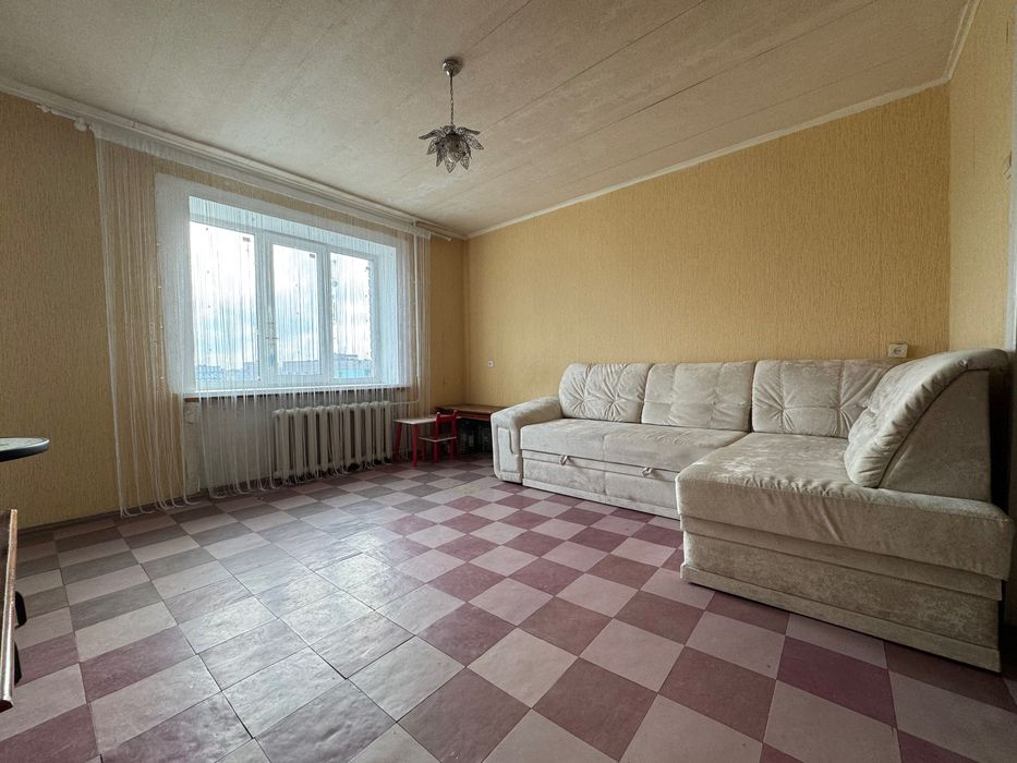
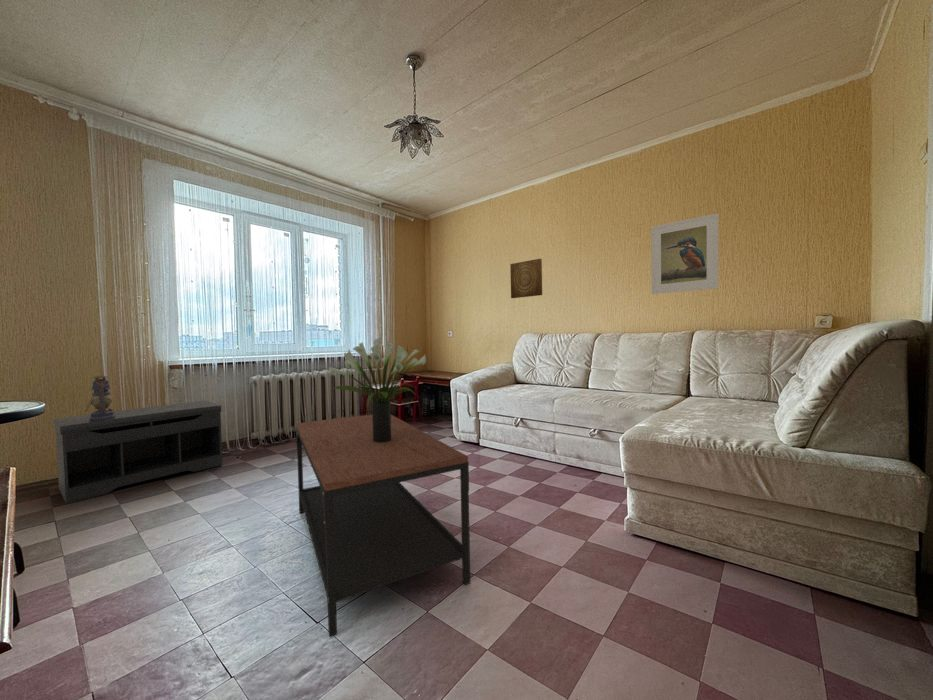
+ coffee table [295,414,471,638]
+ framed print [650,213,719,295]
+ lantern [85,374,115,421]
+ potted plant [327,337,427,443]
+ bench [53,400,224,504]
+ wall art [509,258,543,299]
